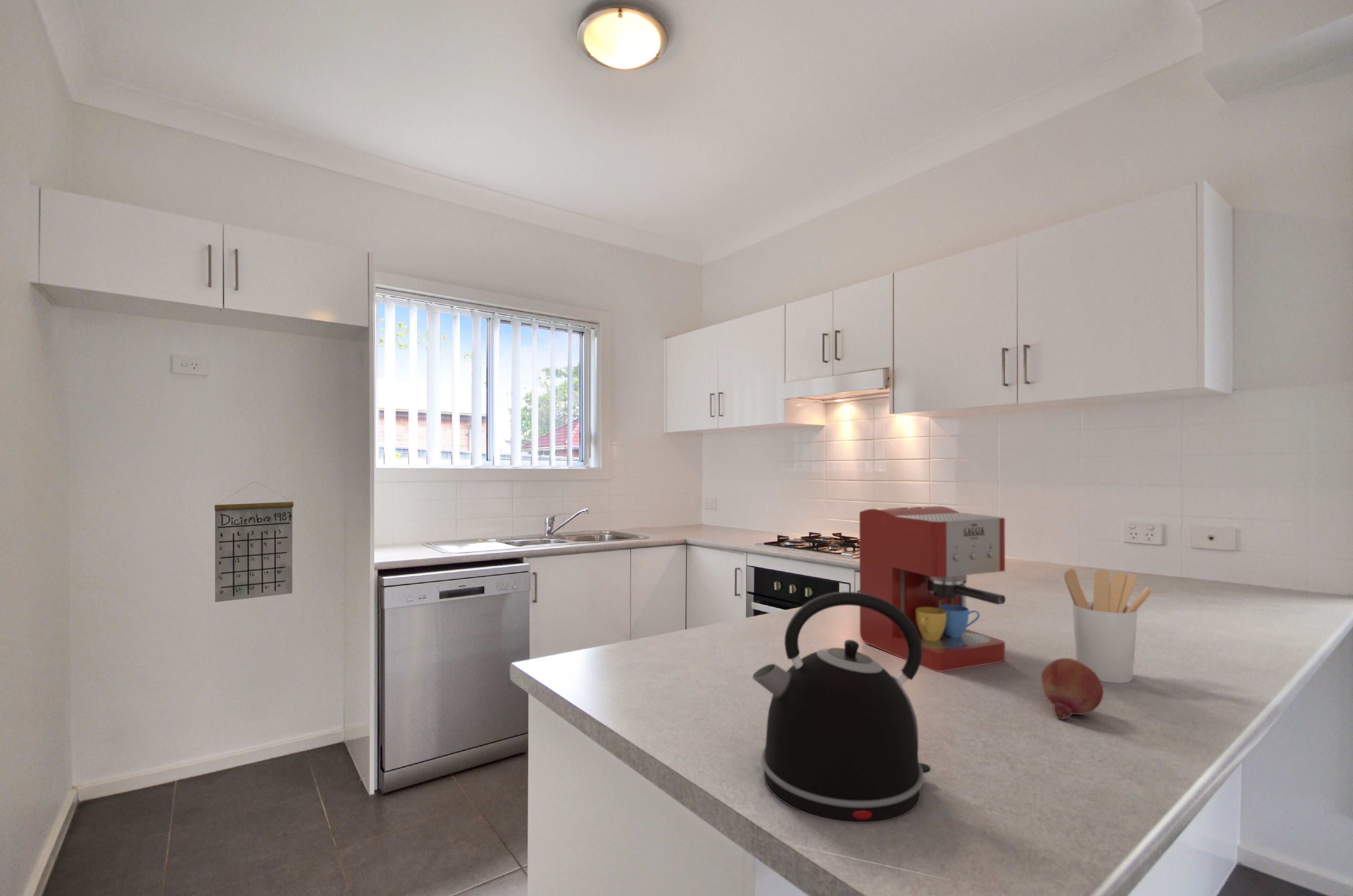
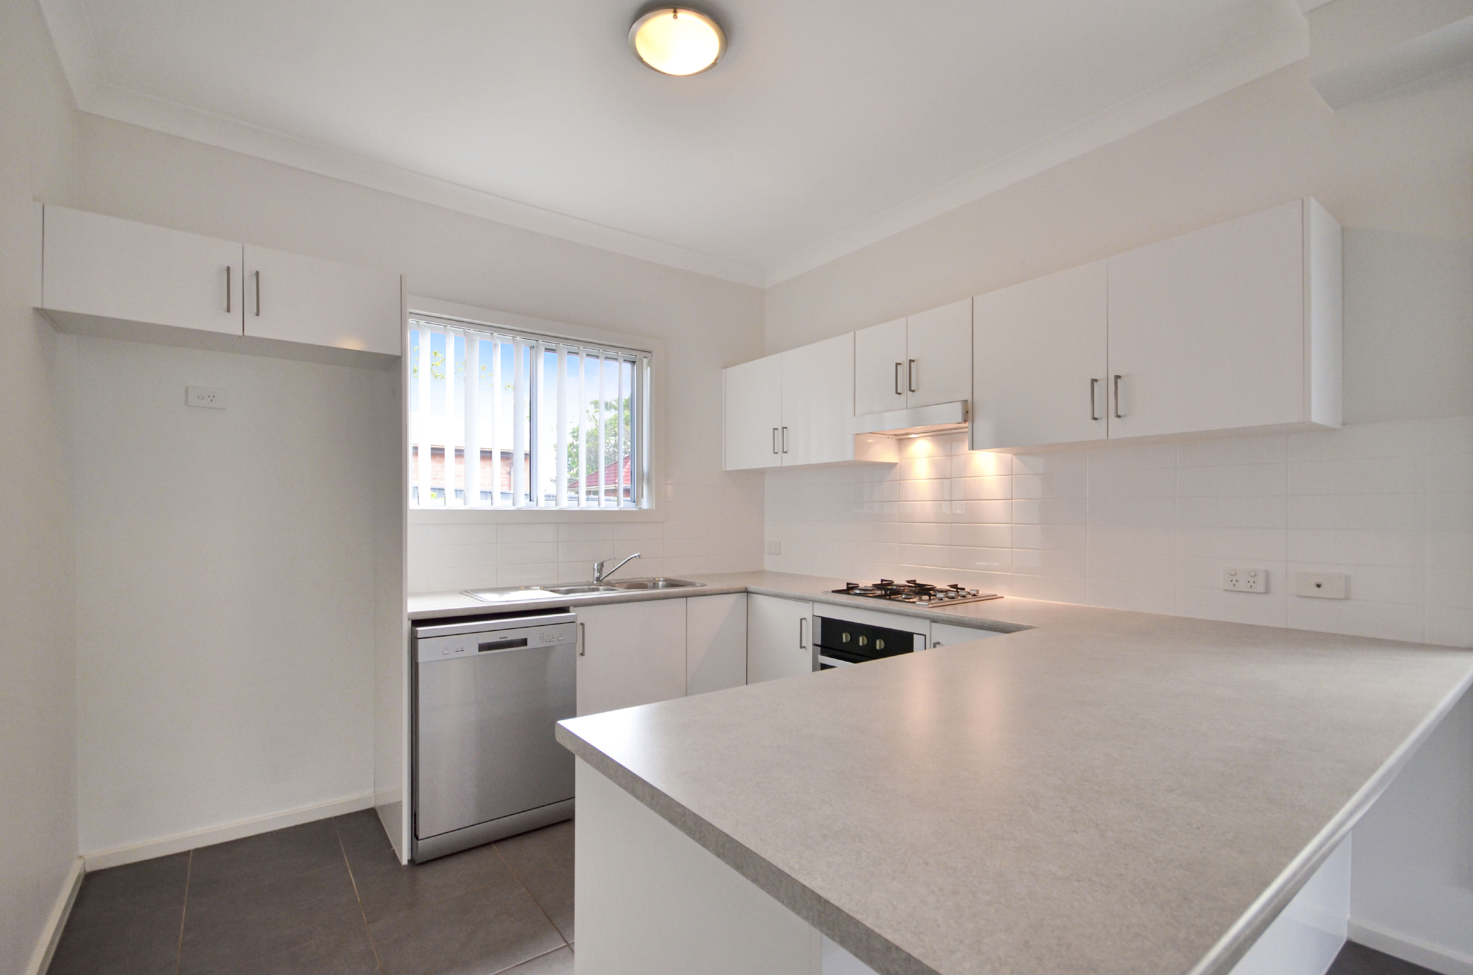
- coffee maker [859,506,1006,672]
- calendar [214,481,294,603]
- kettle [752,591,931,823]
- utensil holder [1064,568,1152,683]
- fruit [1041,658,1104,720]
